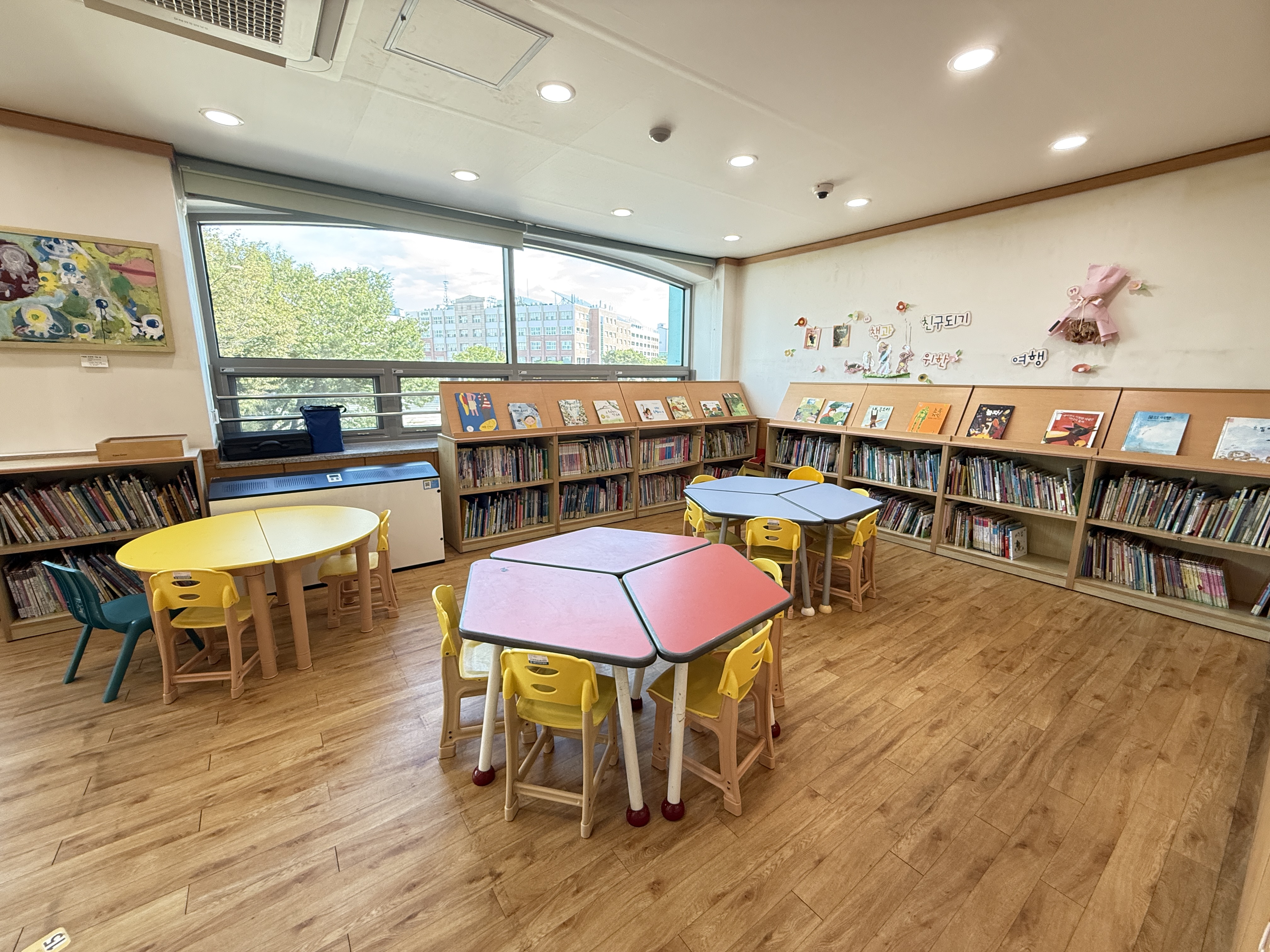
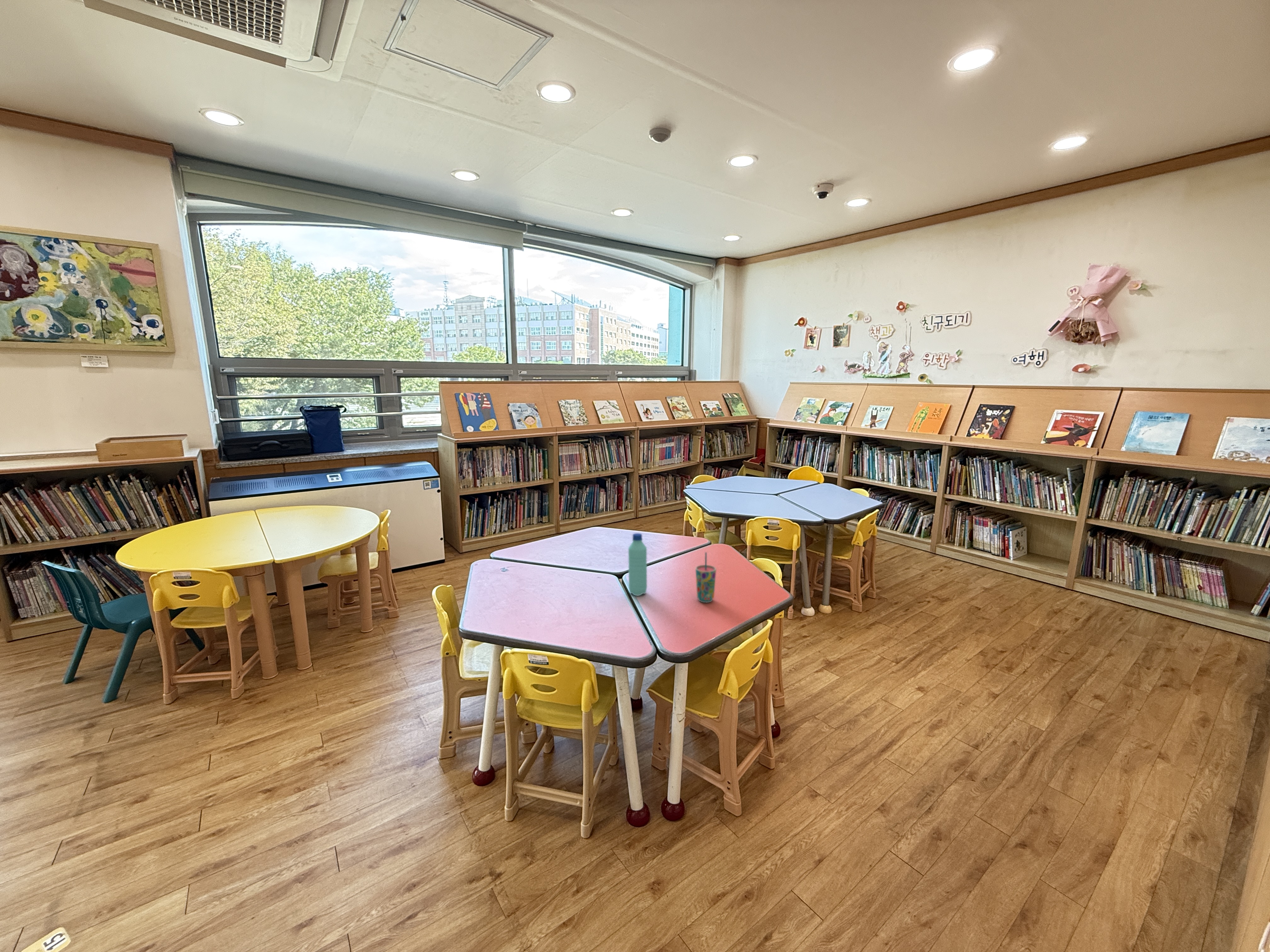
+ water bottle [628,533,647,596]
+ cup [695,552,716,603]
